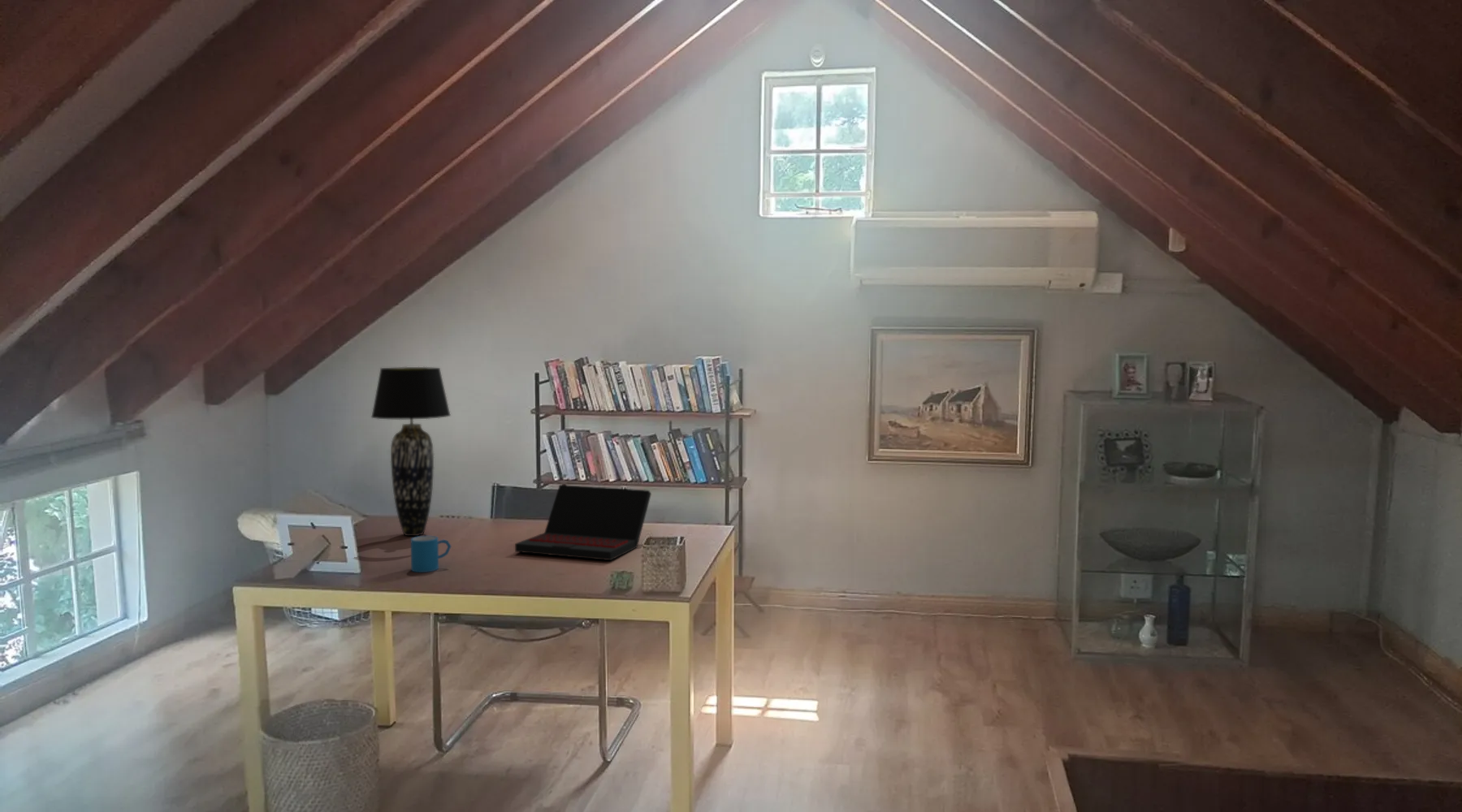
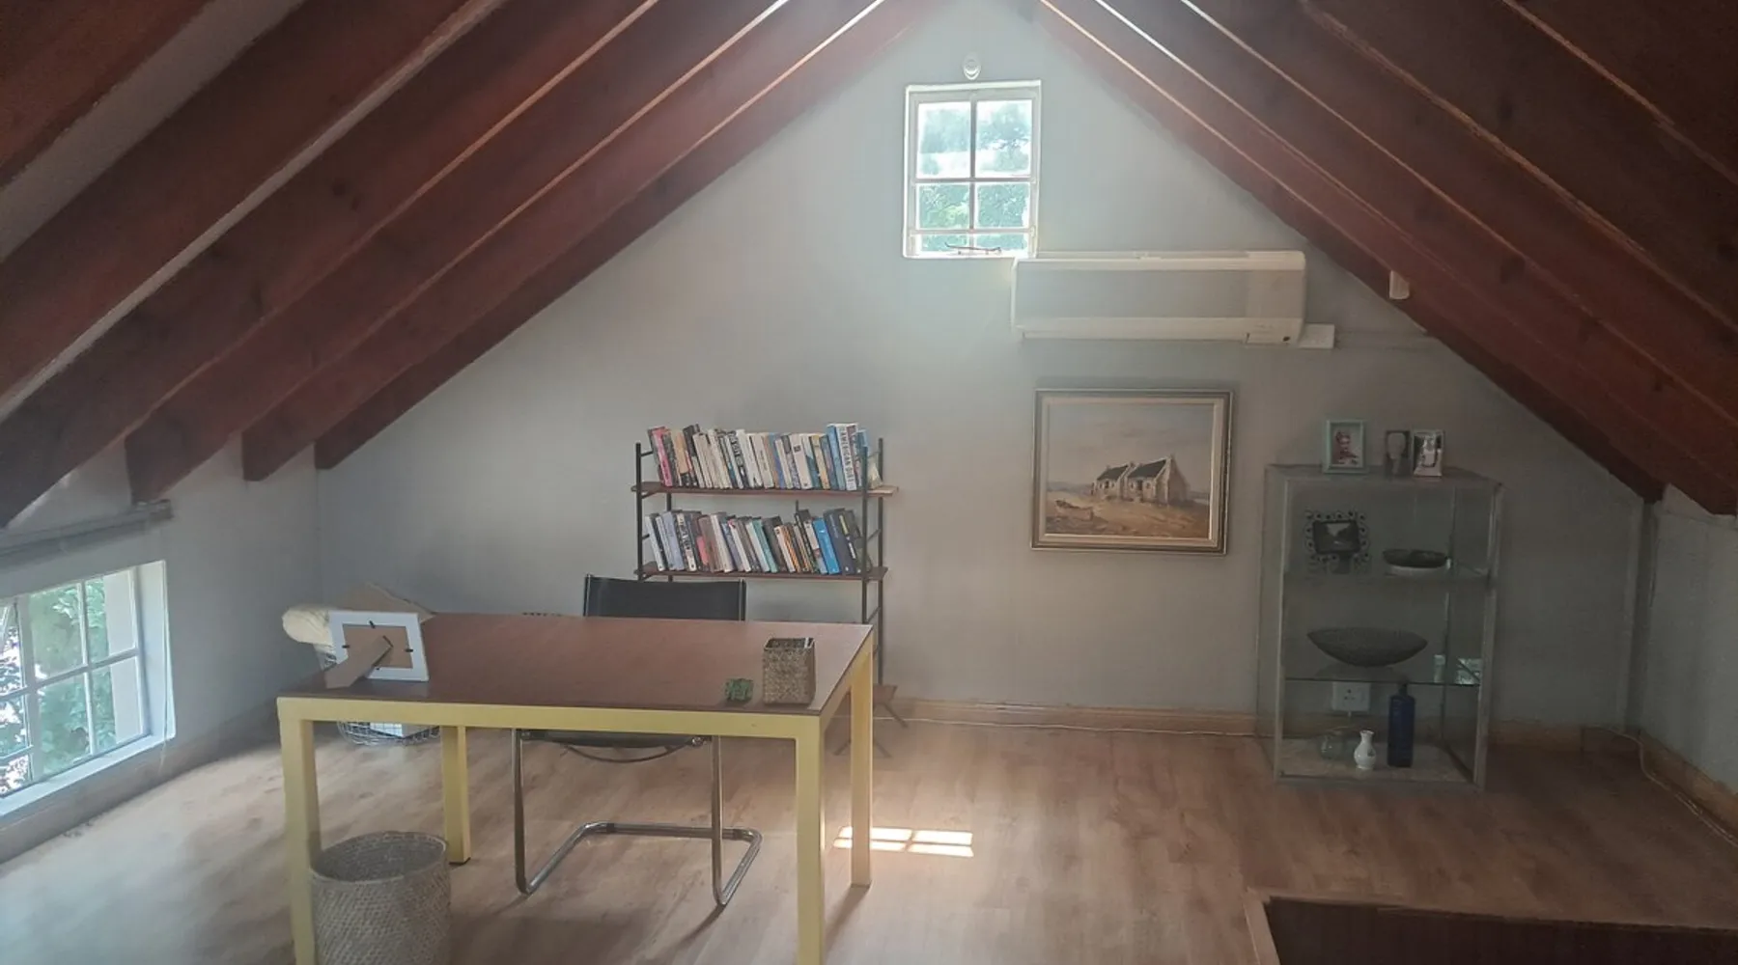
- table lamp [370,366,452,537]
- laptop [514,484,652,561]
- mug [410,535,452,573]
